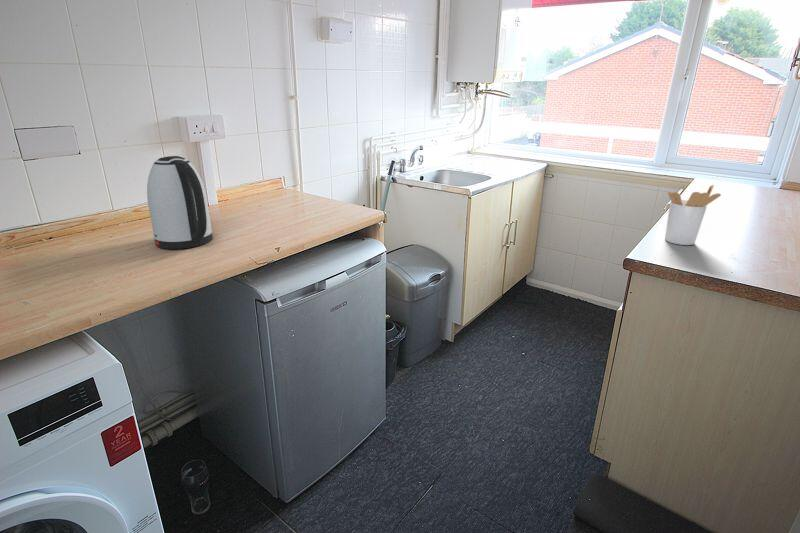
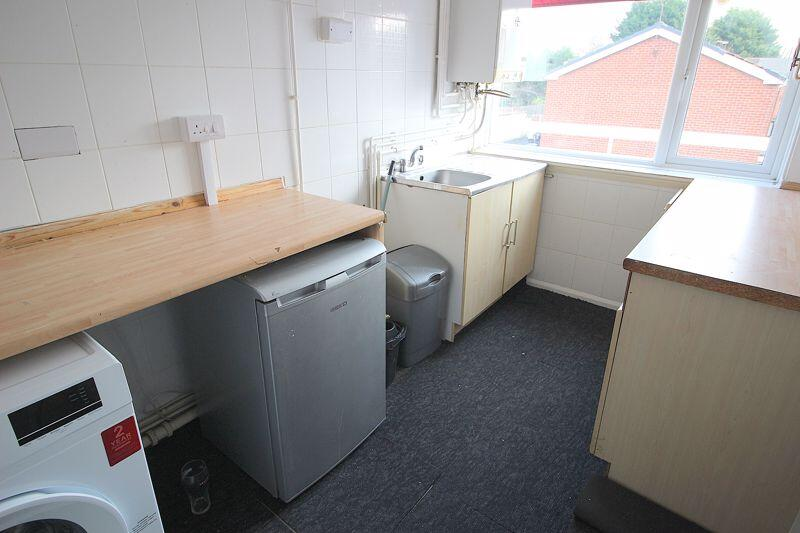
- utensil holder [664,184,722,246]
- kettle [146,155,214,250]
